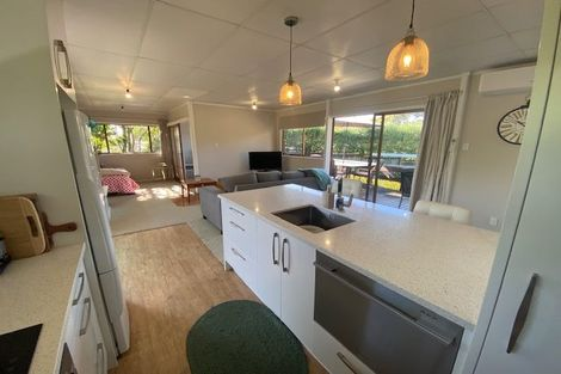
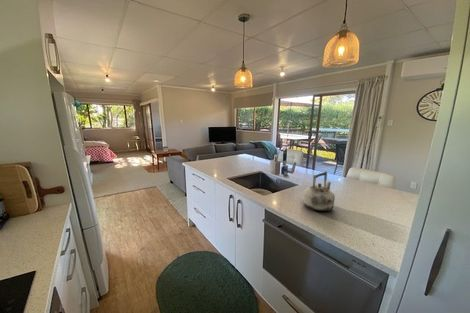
+ kettle [302,170,336,212]
